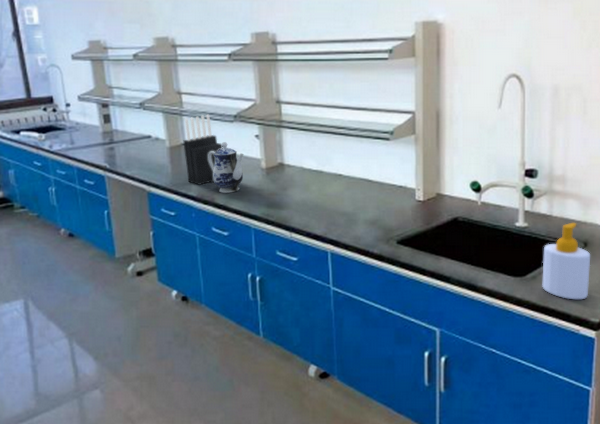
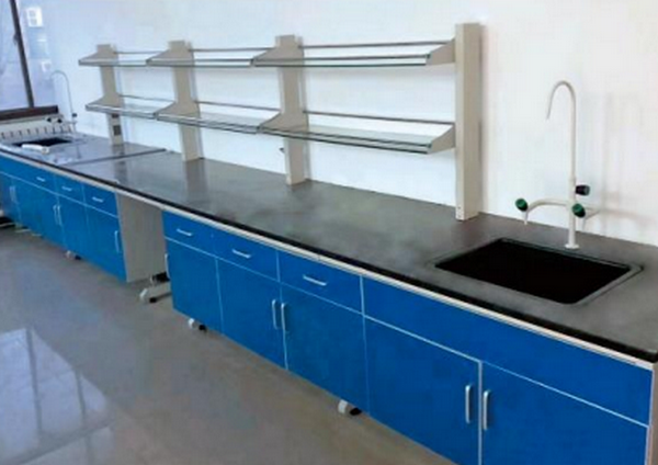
- knife block [182,114,223,186]
- soap bottle [541,222,591,300]
- teapot [208,141,245,194]
